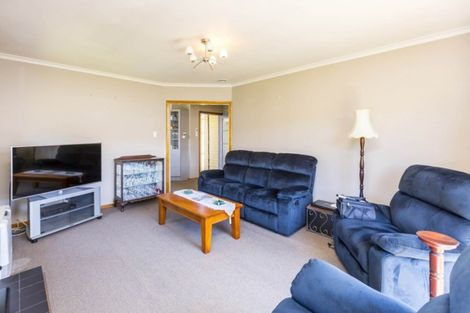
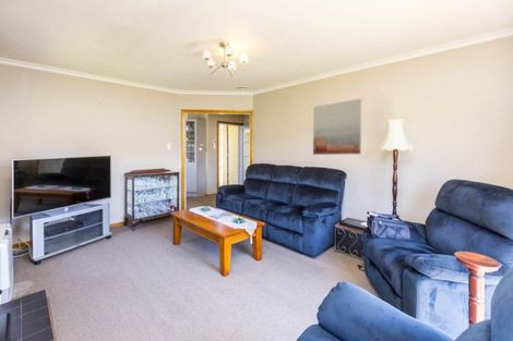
+ wall art [312,98,362,156]
